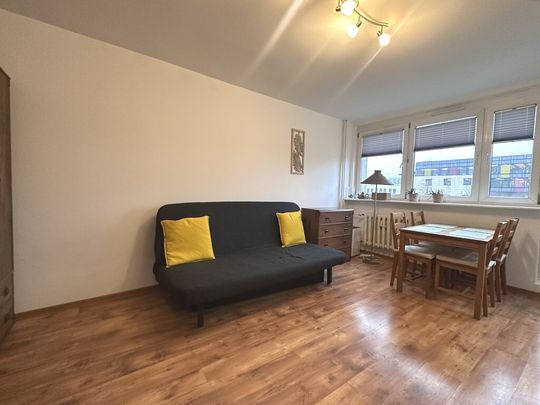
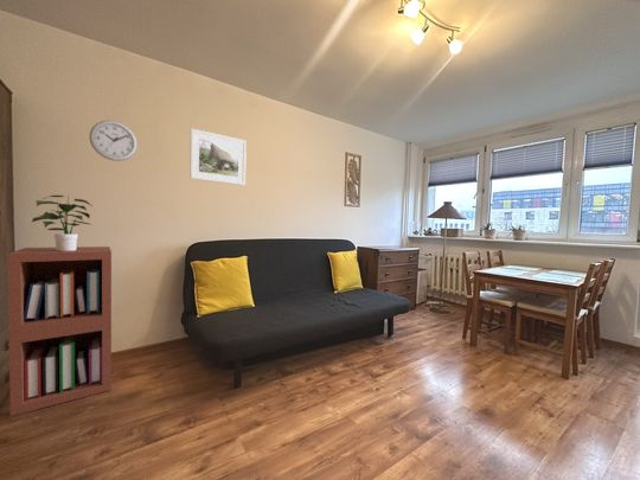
+ potted plant [30,194,94,251]
+ wall clock [88,120,139,162]
+ bookshelf [7,245,113,417]
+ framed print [188,128,248,186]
